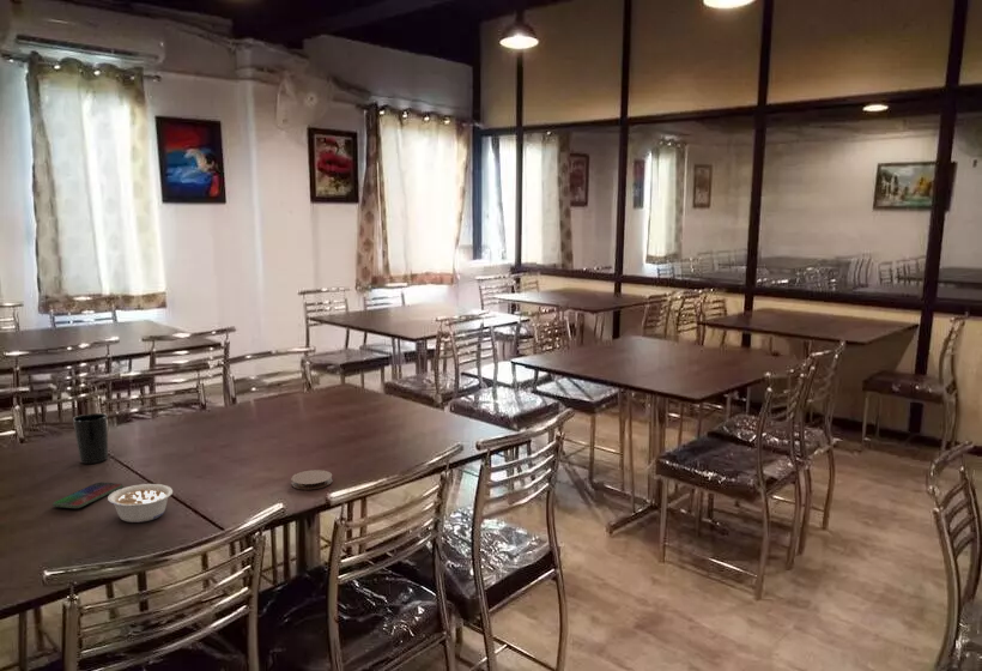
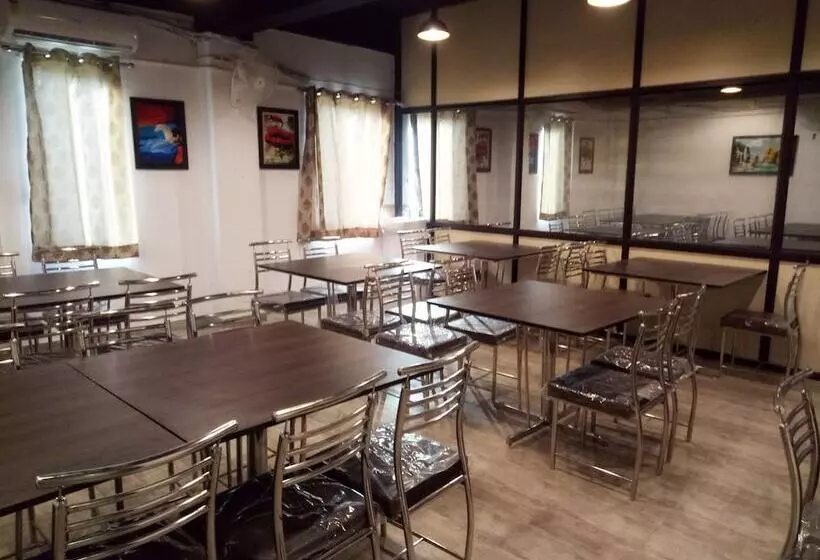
- smartphone [51,480,123,509]
- coaster [290,469,333,490]
- legume [107,483,174,524]
- cup [72,412,109,465]
